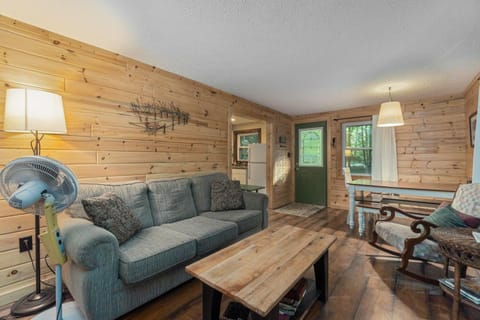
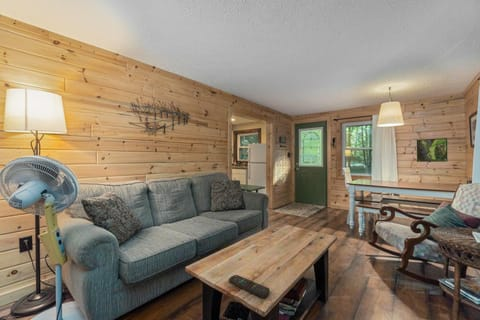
+ remote control [228,274,271,299]
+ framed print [416,137,448,163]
